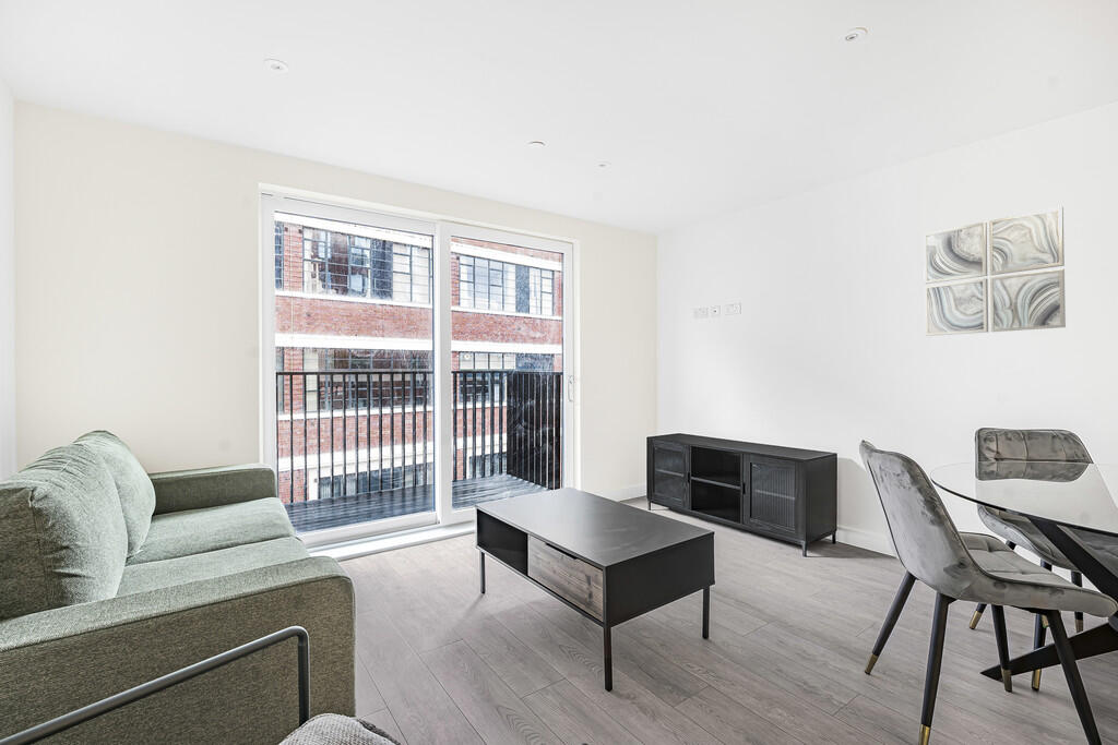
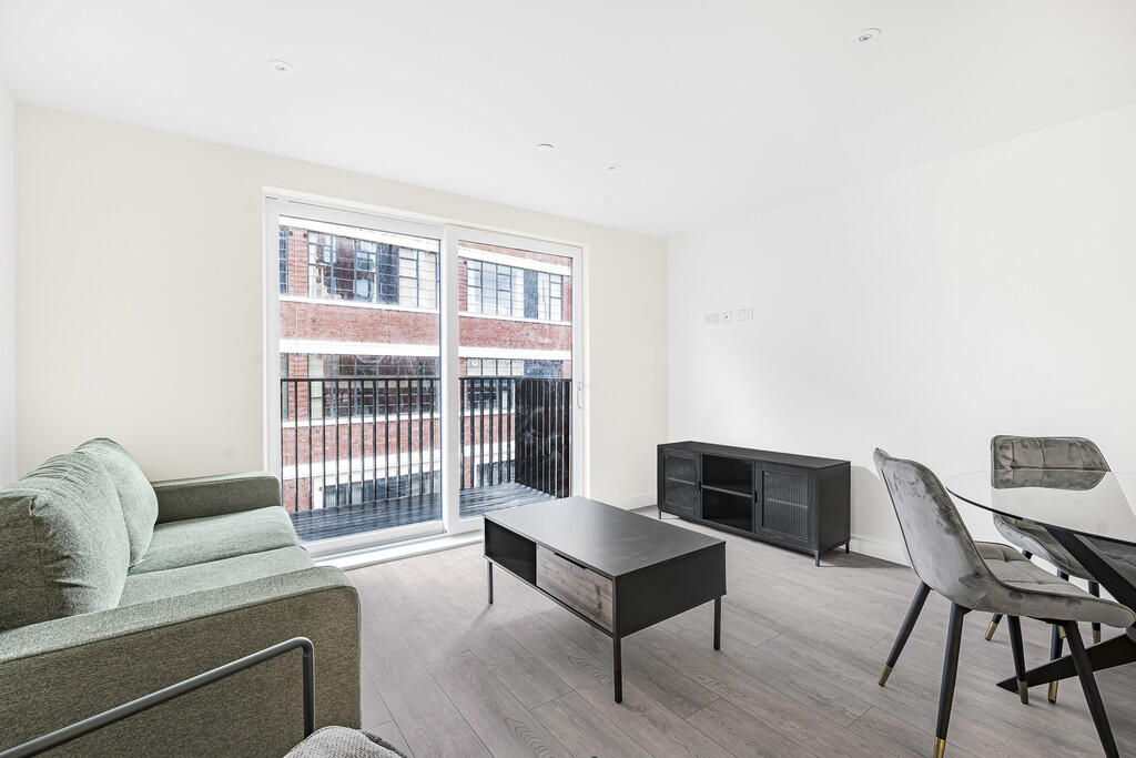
- wall art [923,206,1067,337]
